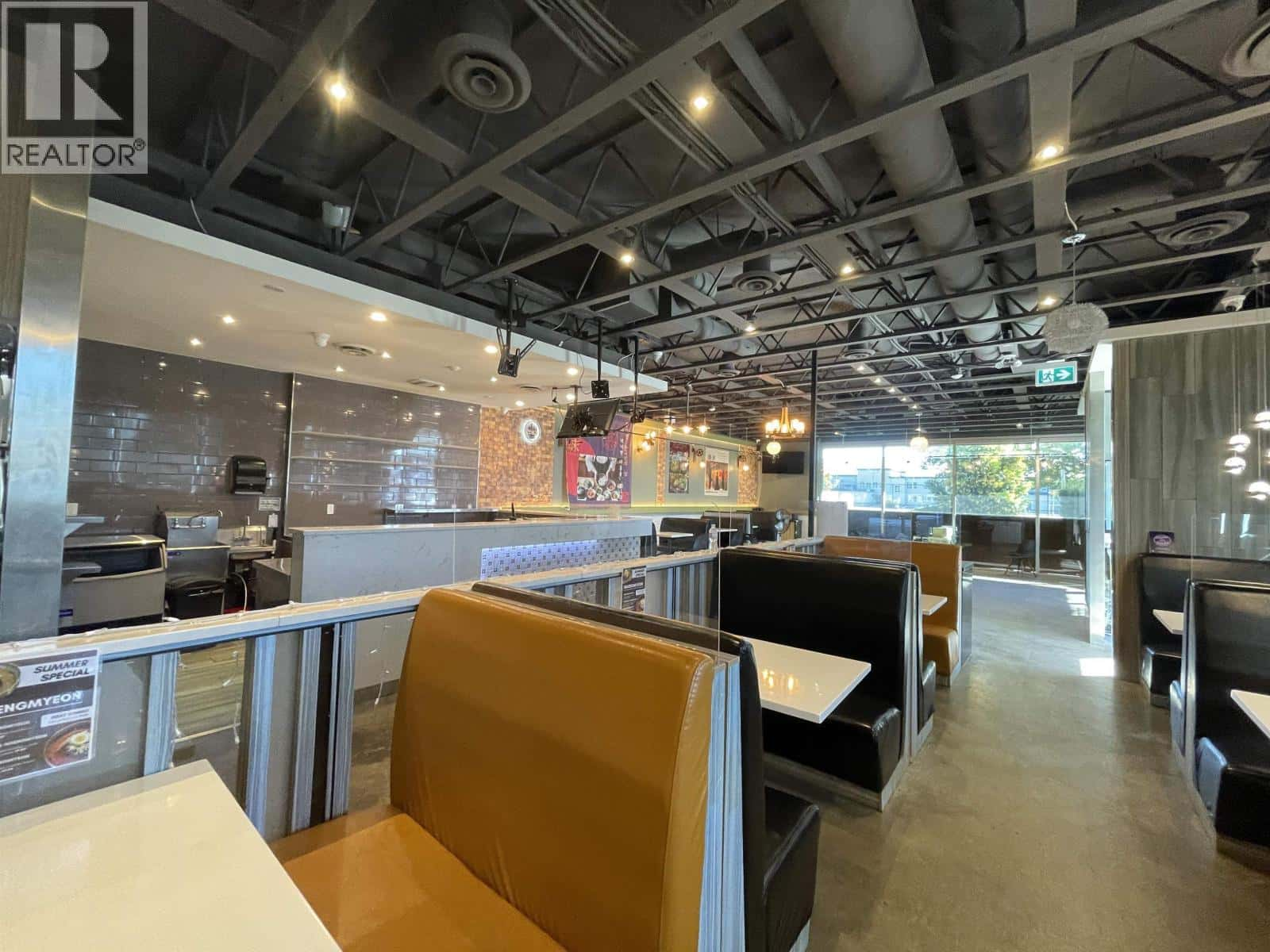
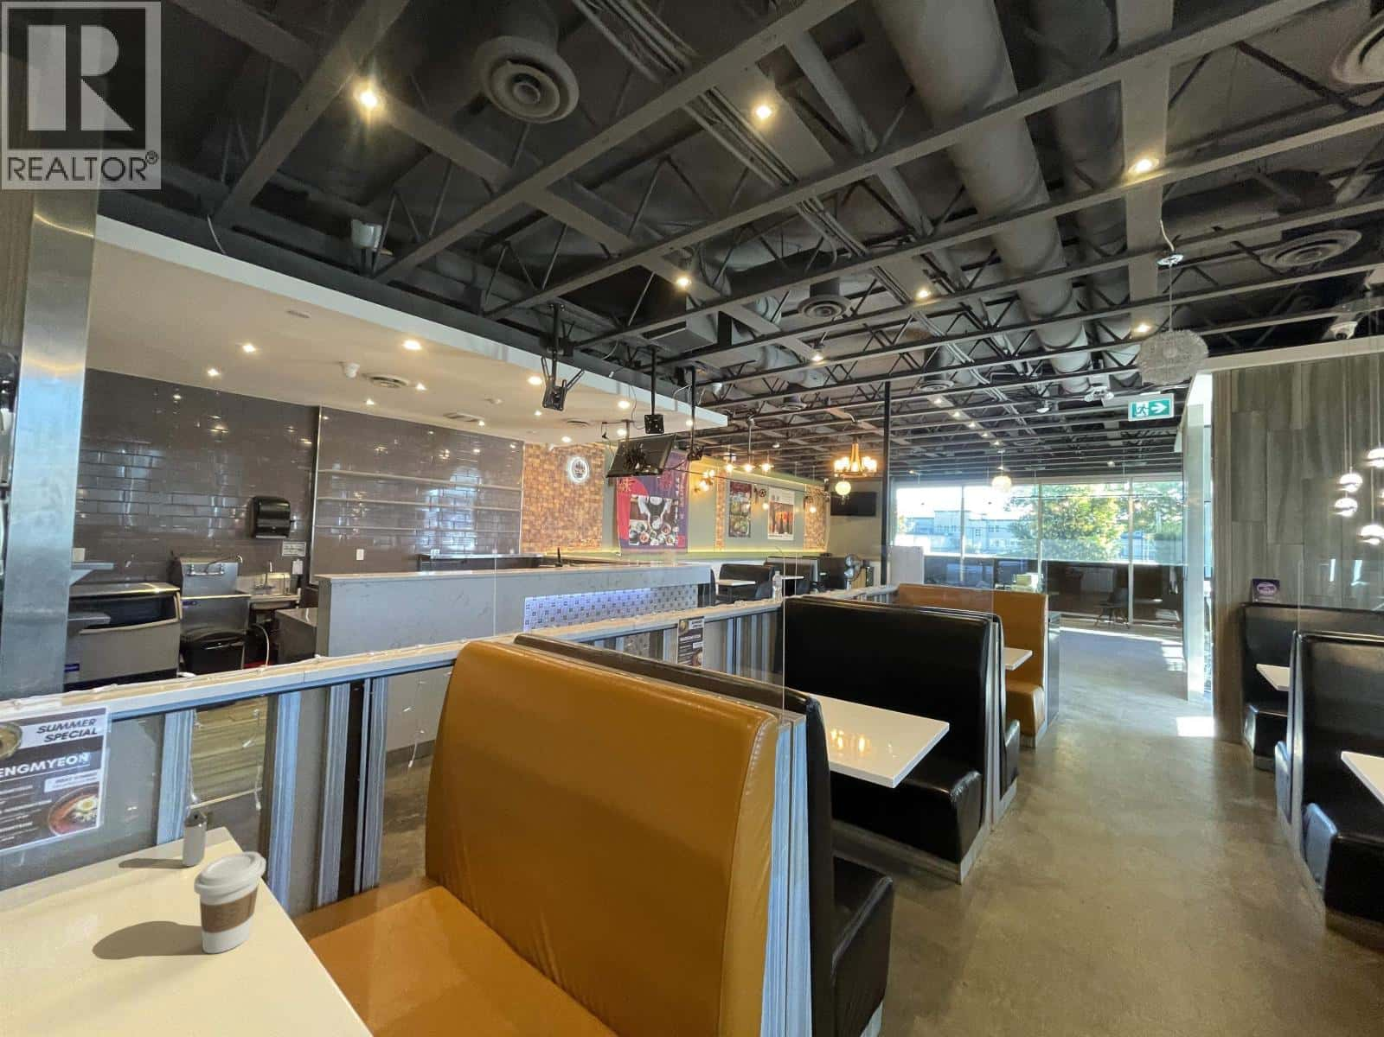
+ shaker [182,809,208,868]
+ coffee cup [193,851,266,954]
